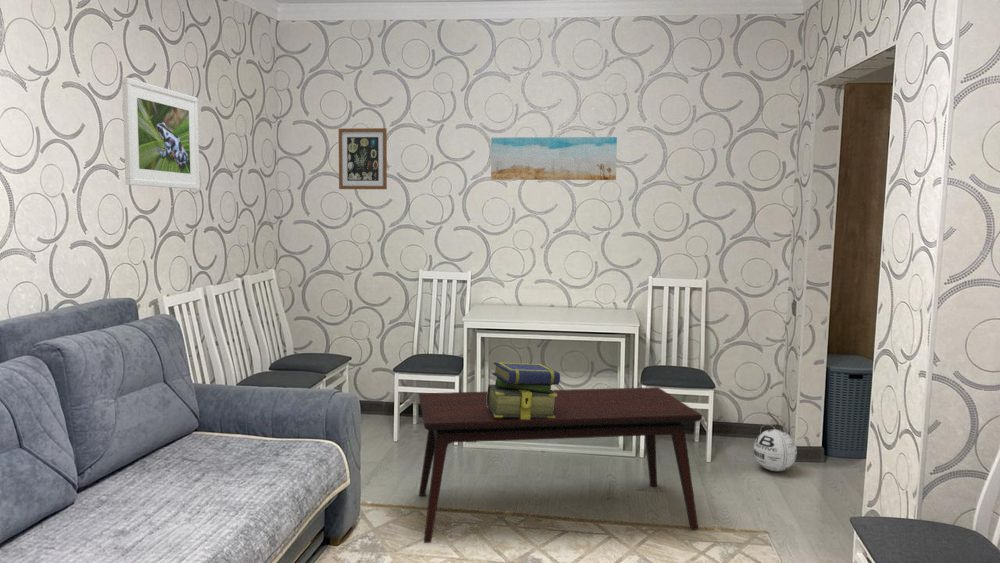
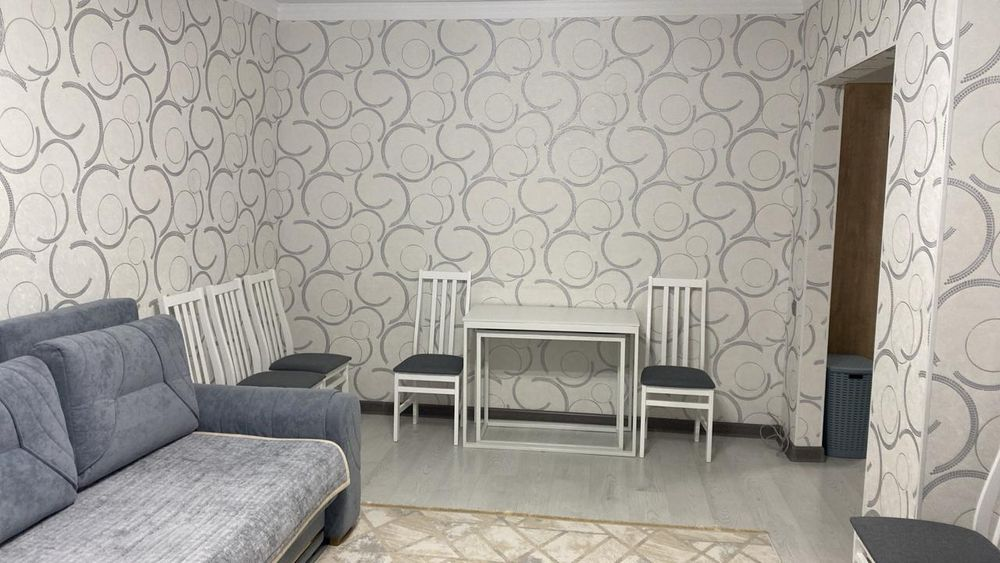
- ball [753,428,798,472]
- coffee table [418,386,703,544]
- stack of books [487,361,561,420]
- wall art [490,136,618,181]
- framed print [121,77,201,190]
- wall art [338,127,388,190]
